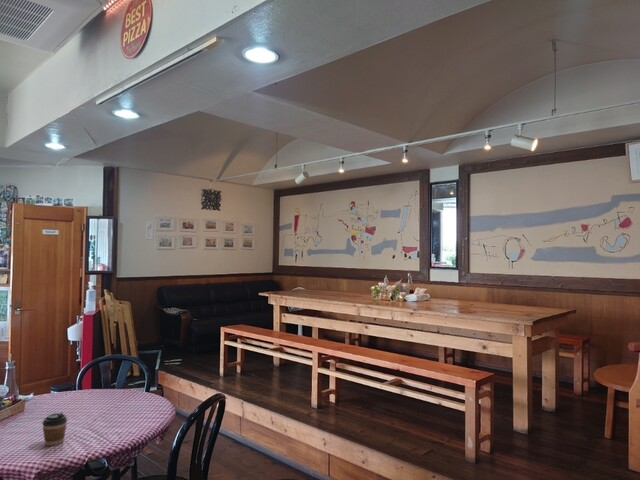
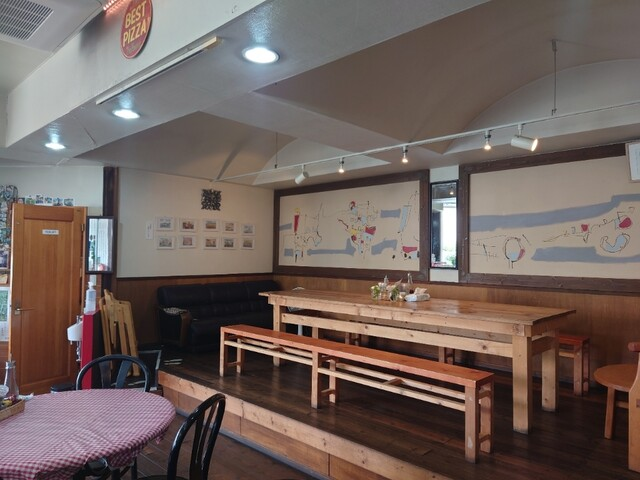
- coffee cup [41,411,68,447]
